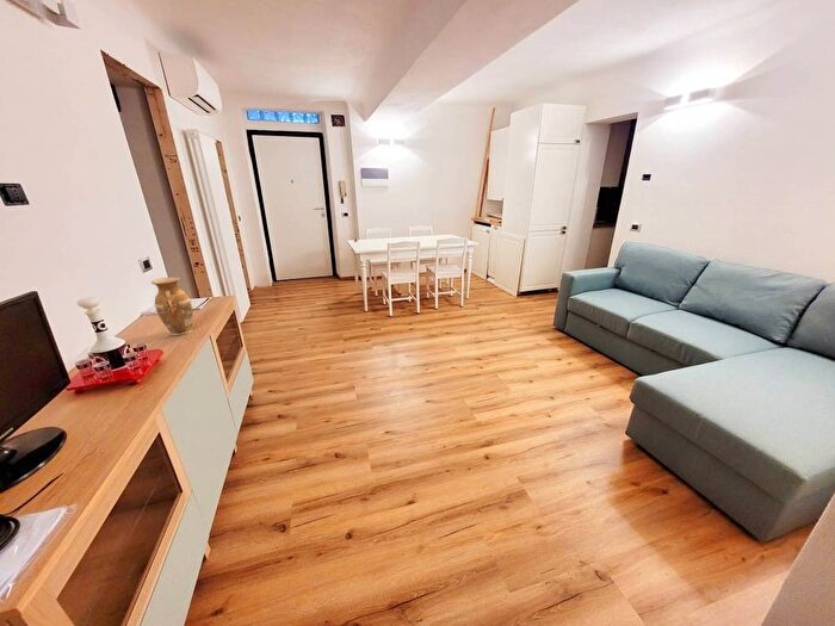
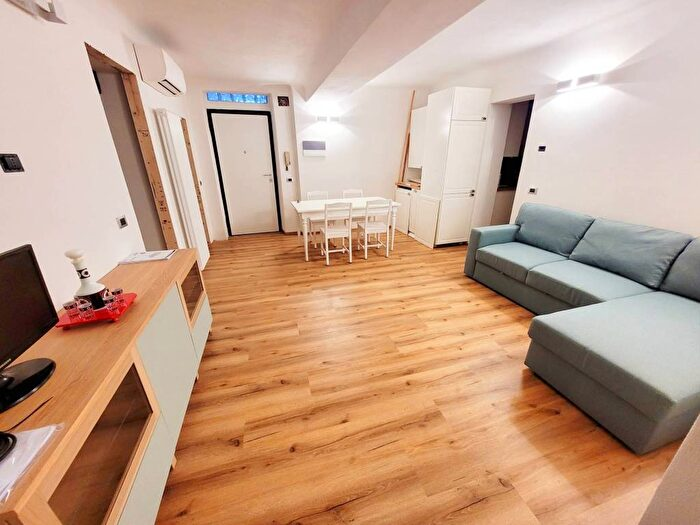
- vase [150,275,194,336]
